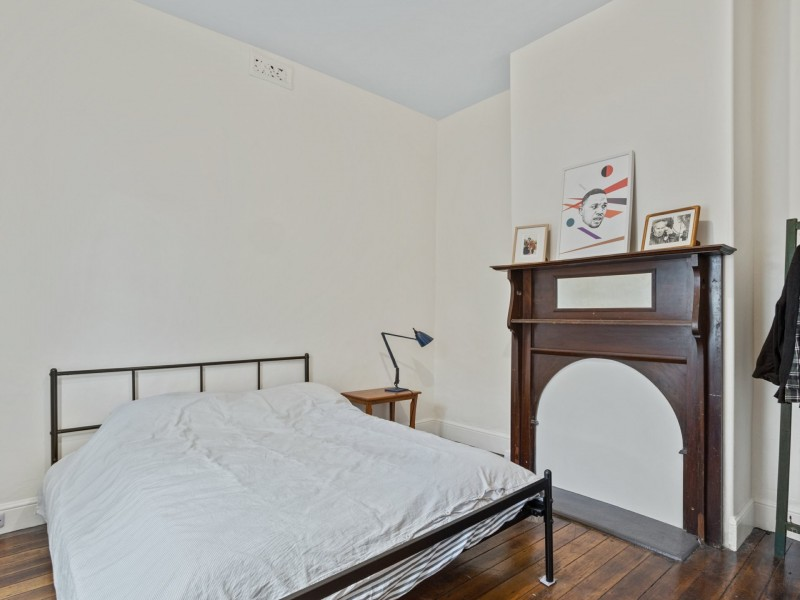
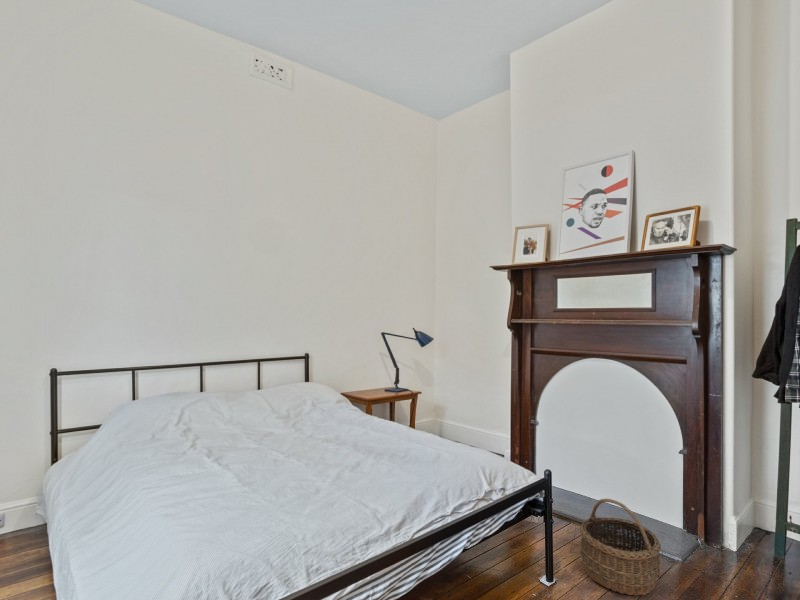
+ wicker basket [579,498,662,597]
